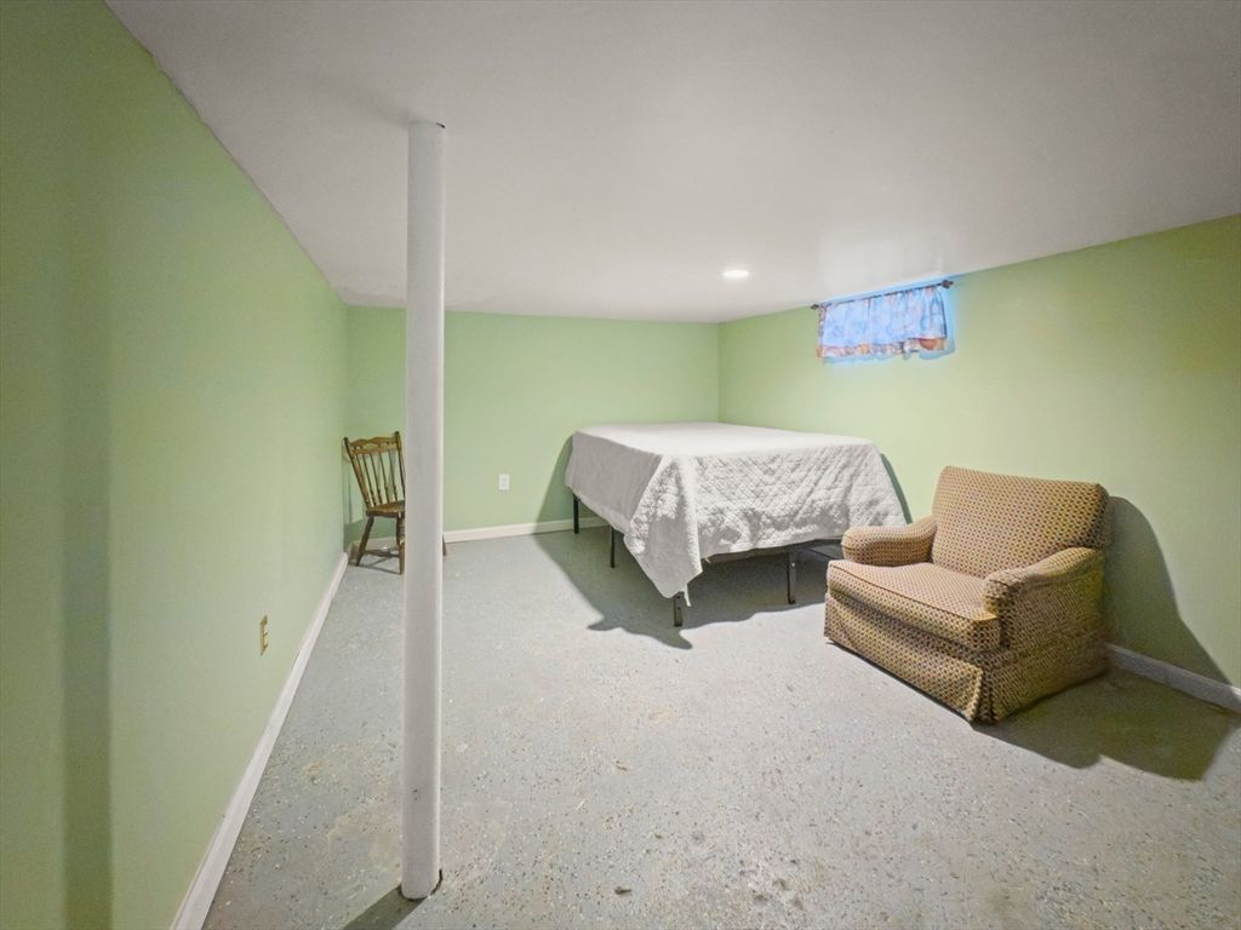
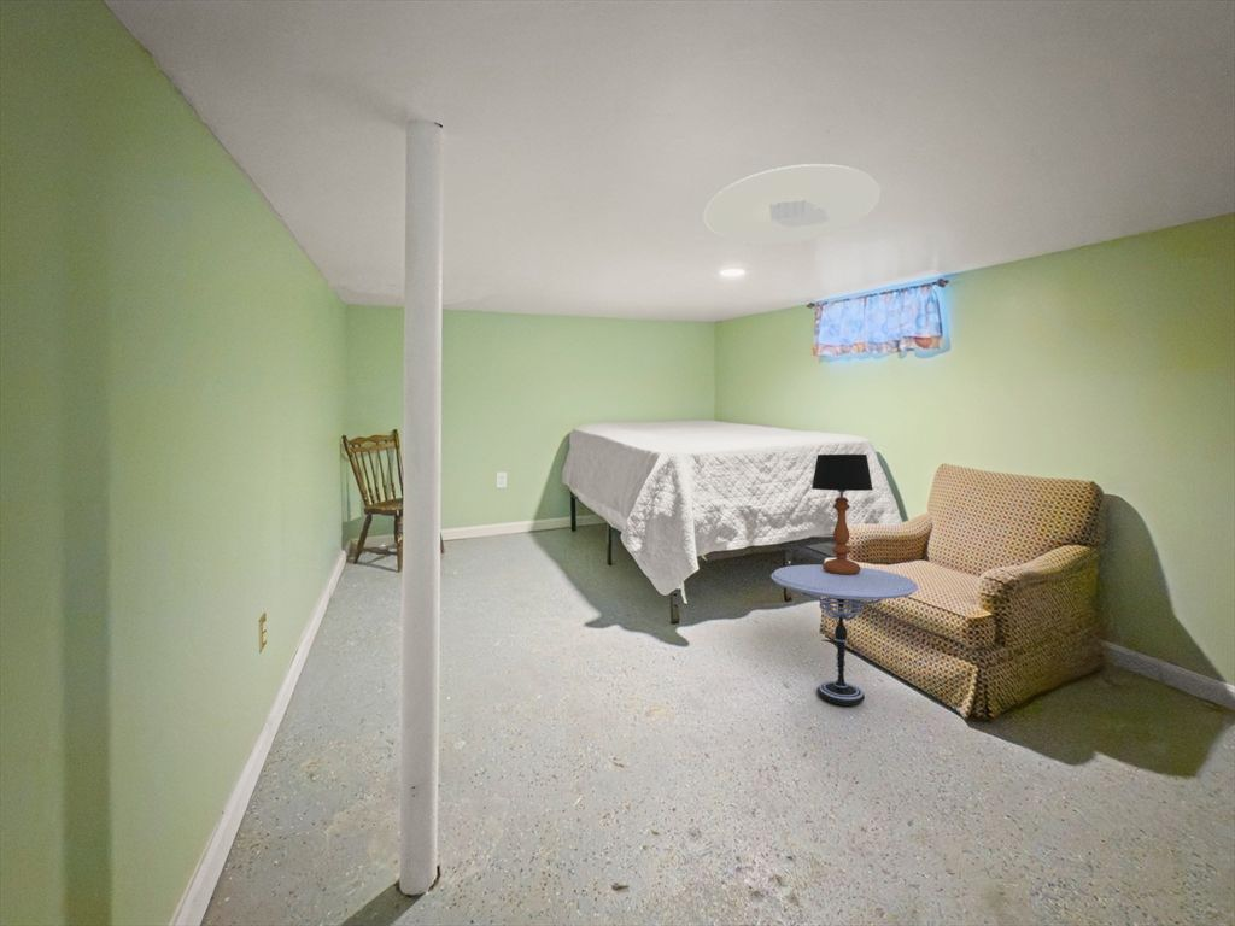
+ table lamp [810,453,874,575]
+ side table [769,563,919,707]
+ ceiling light [703,163,882,246]
